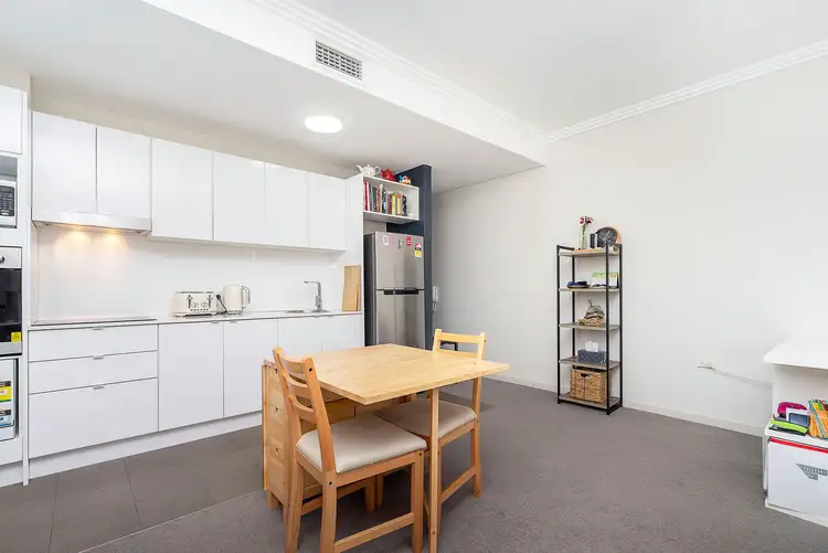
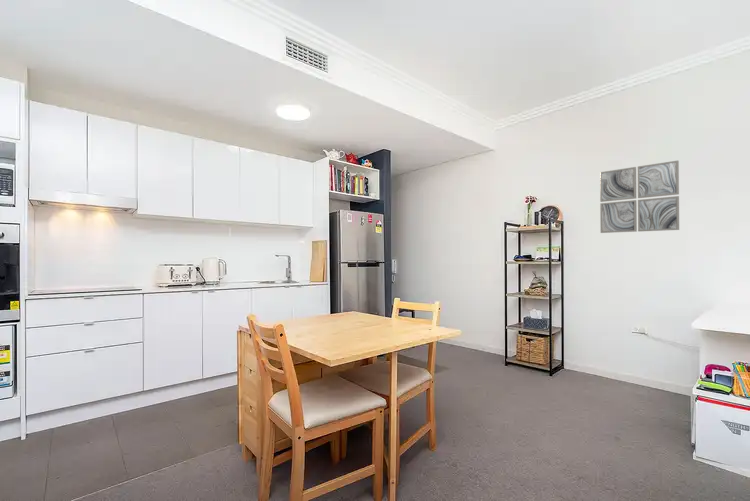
+ wall art [599,160,680,234]
